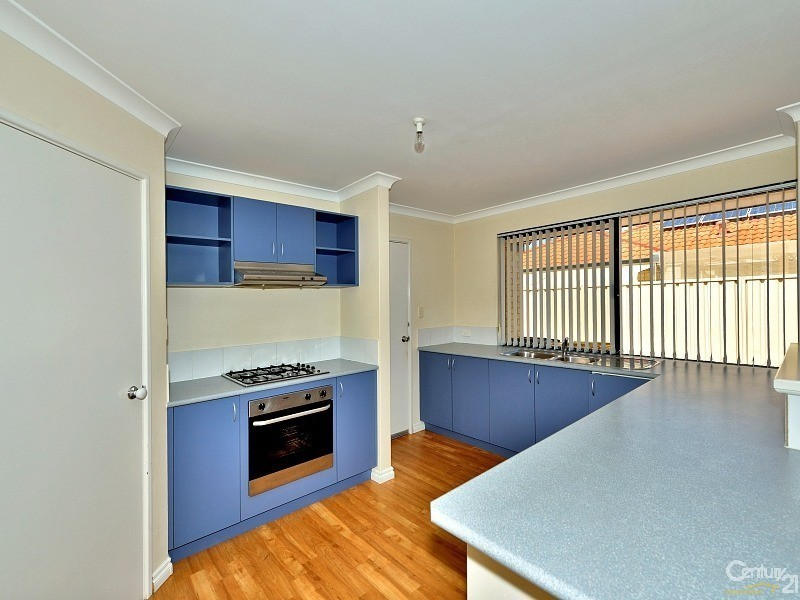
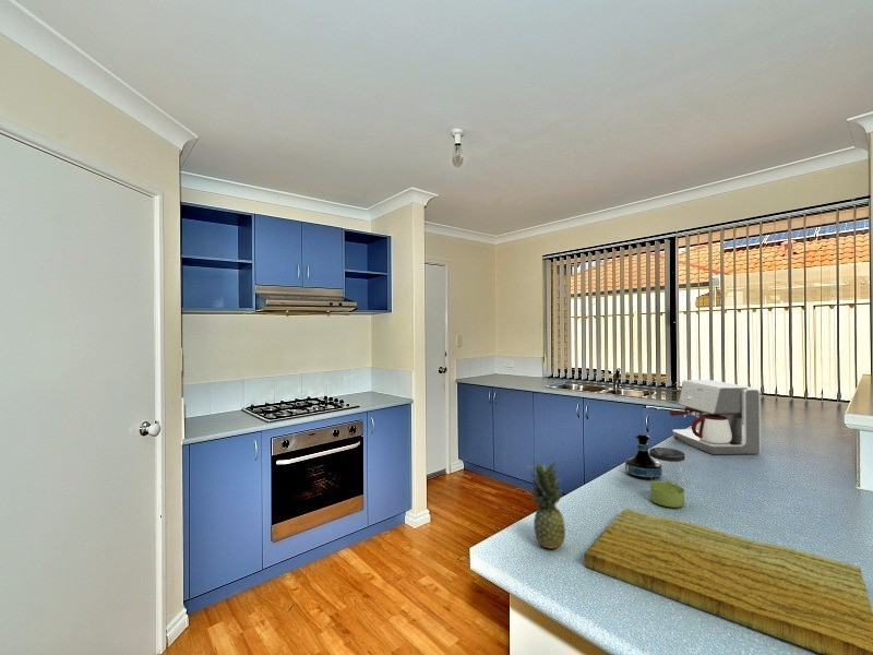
+ coffee maker [669,379,762,455]
+ cutting board [584,508,873,655]
+ jar [648,446,686,509]
+ fruit [525,457,566,550]
+ tequila bottle [624,432,662,481]
